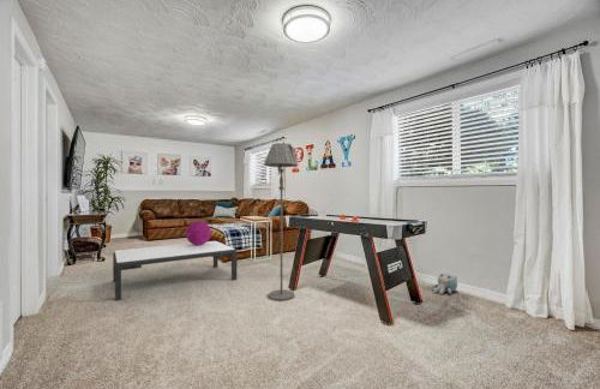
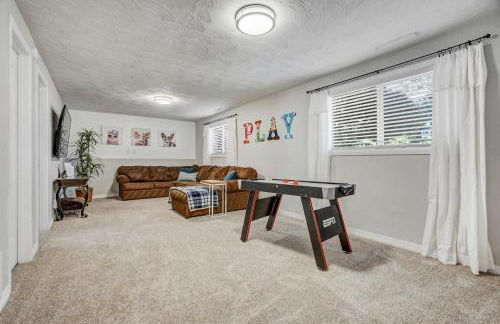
- plush toy [430,271,460,295]
- floor lamp [263,142,299,301]
- coffee table [112,240,238,301]
- decorative sphere [185,220,212,245]
